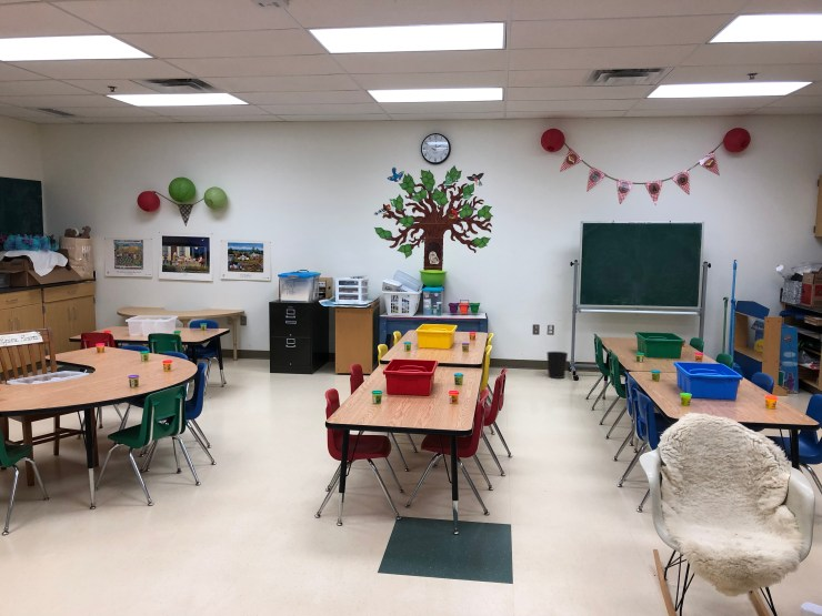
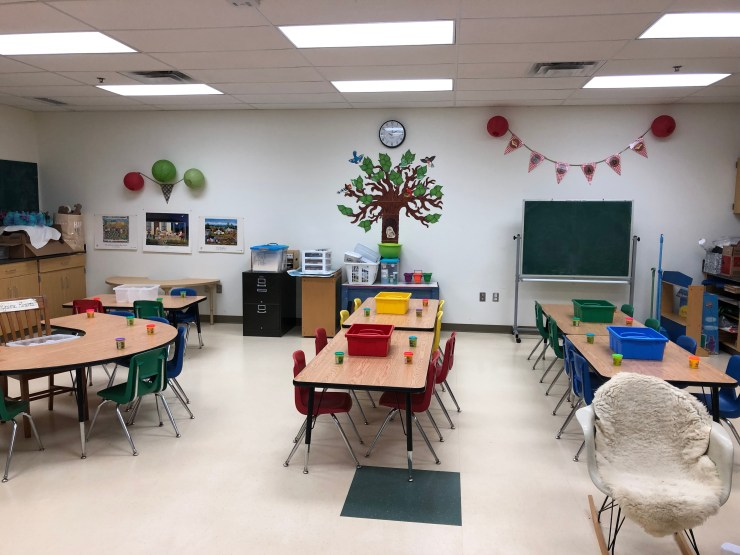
- wastebasket [545,351,569,380]
